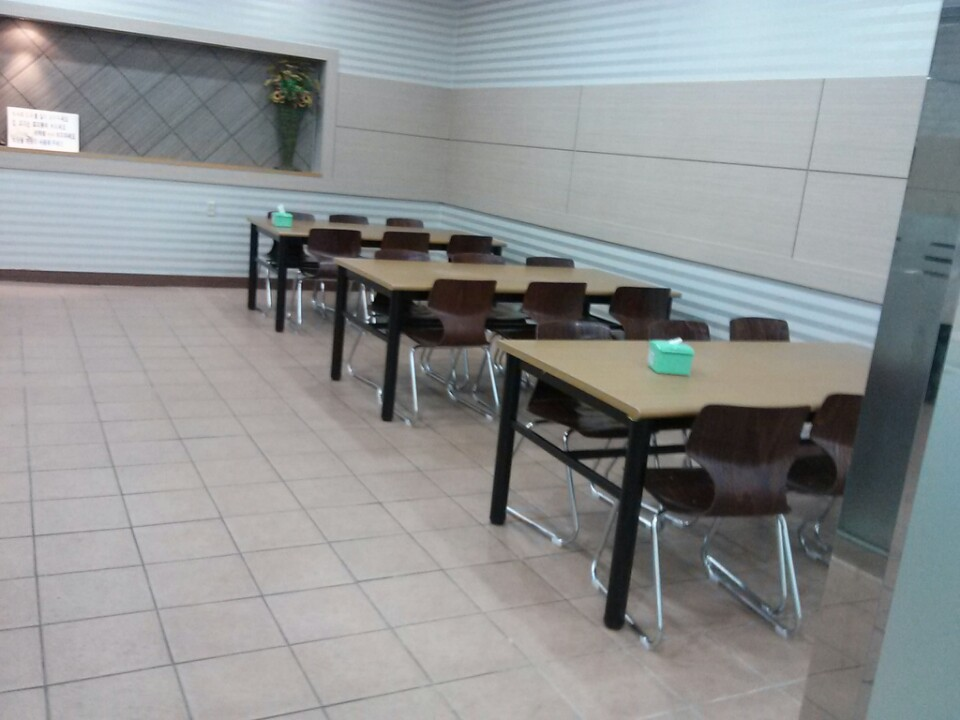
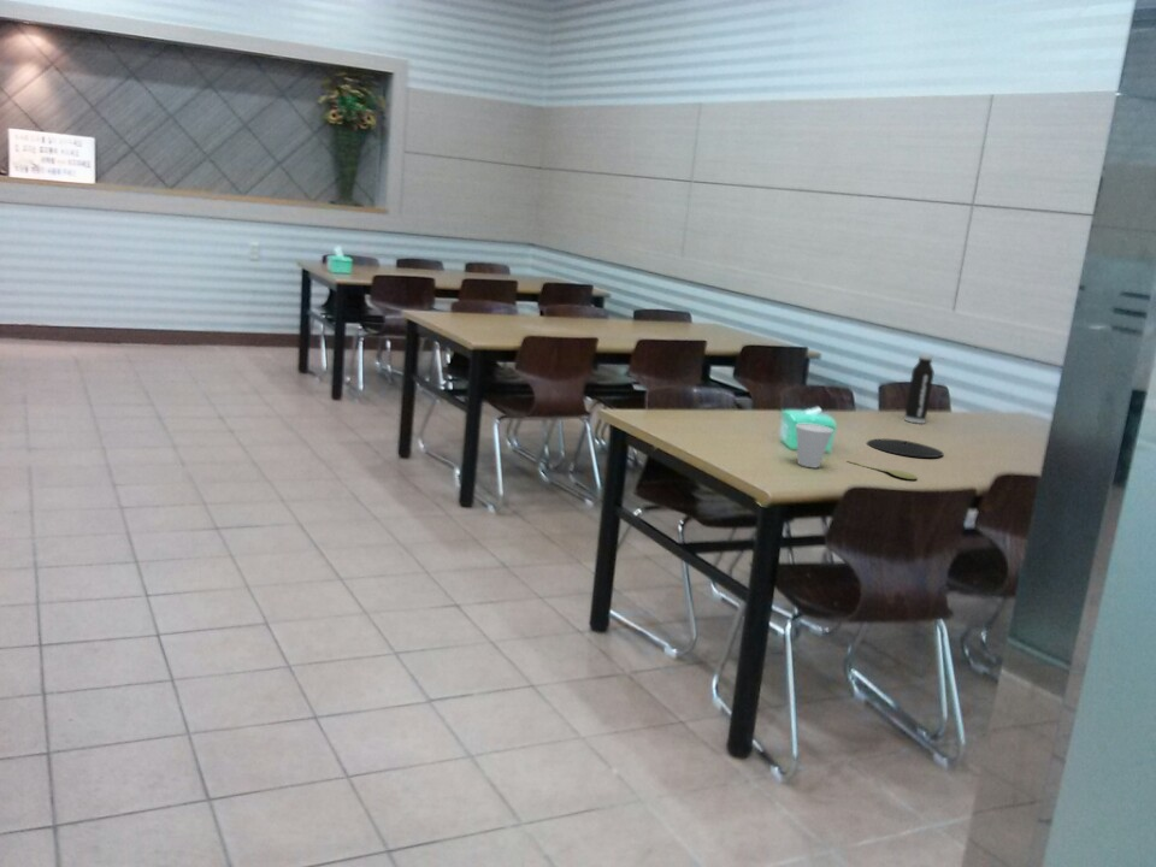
+ spoon [845,459,919,480]
+ plate [866,437,944,459]
+ cup [795,423,834,468]
+ water bottle [903,353,936,425]
